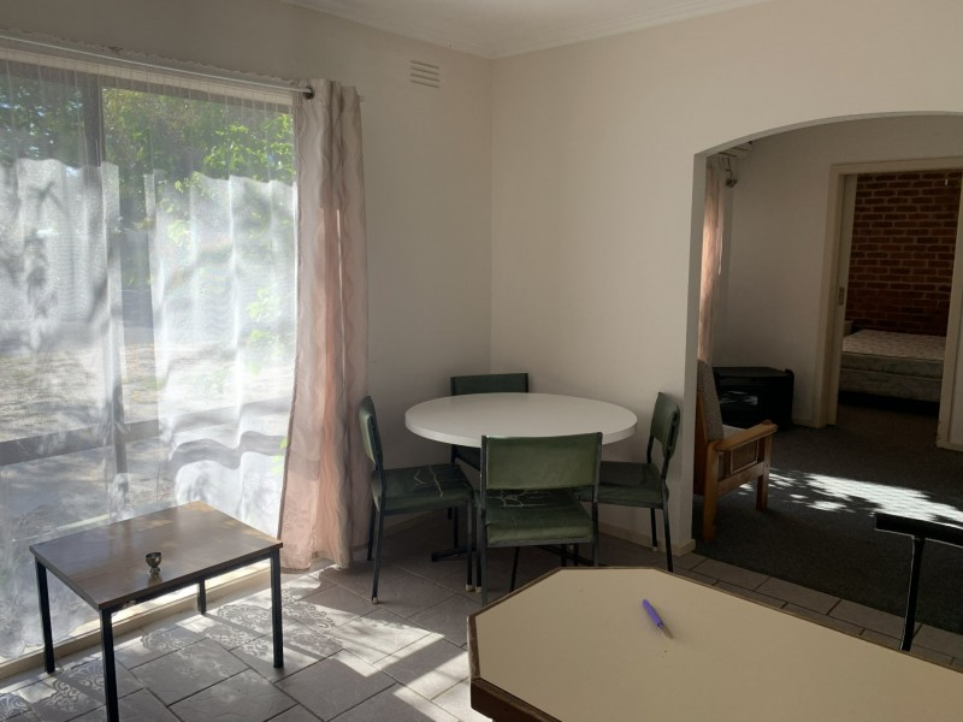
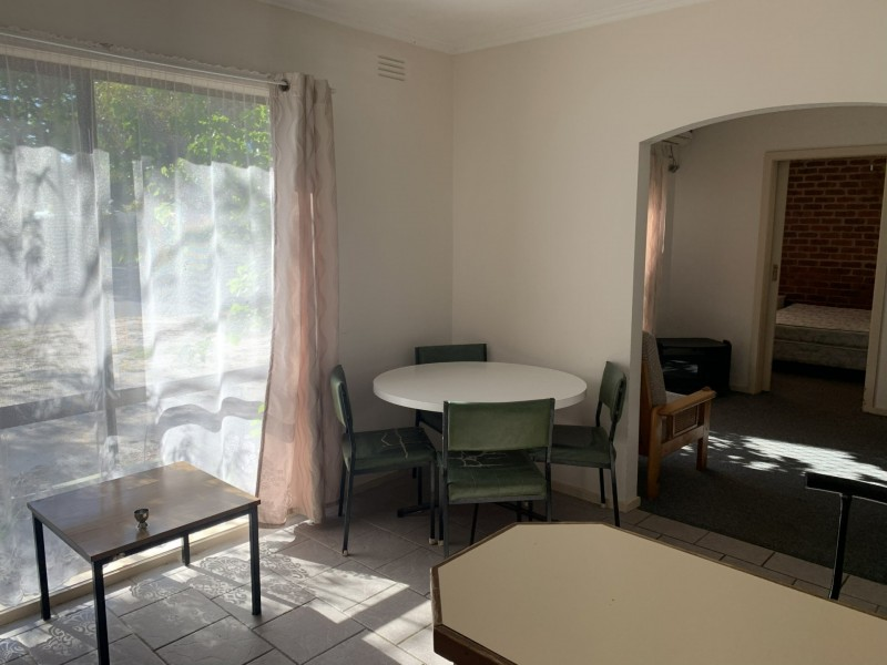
- pen [642,598,664,629]
